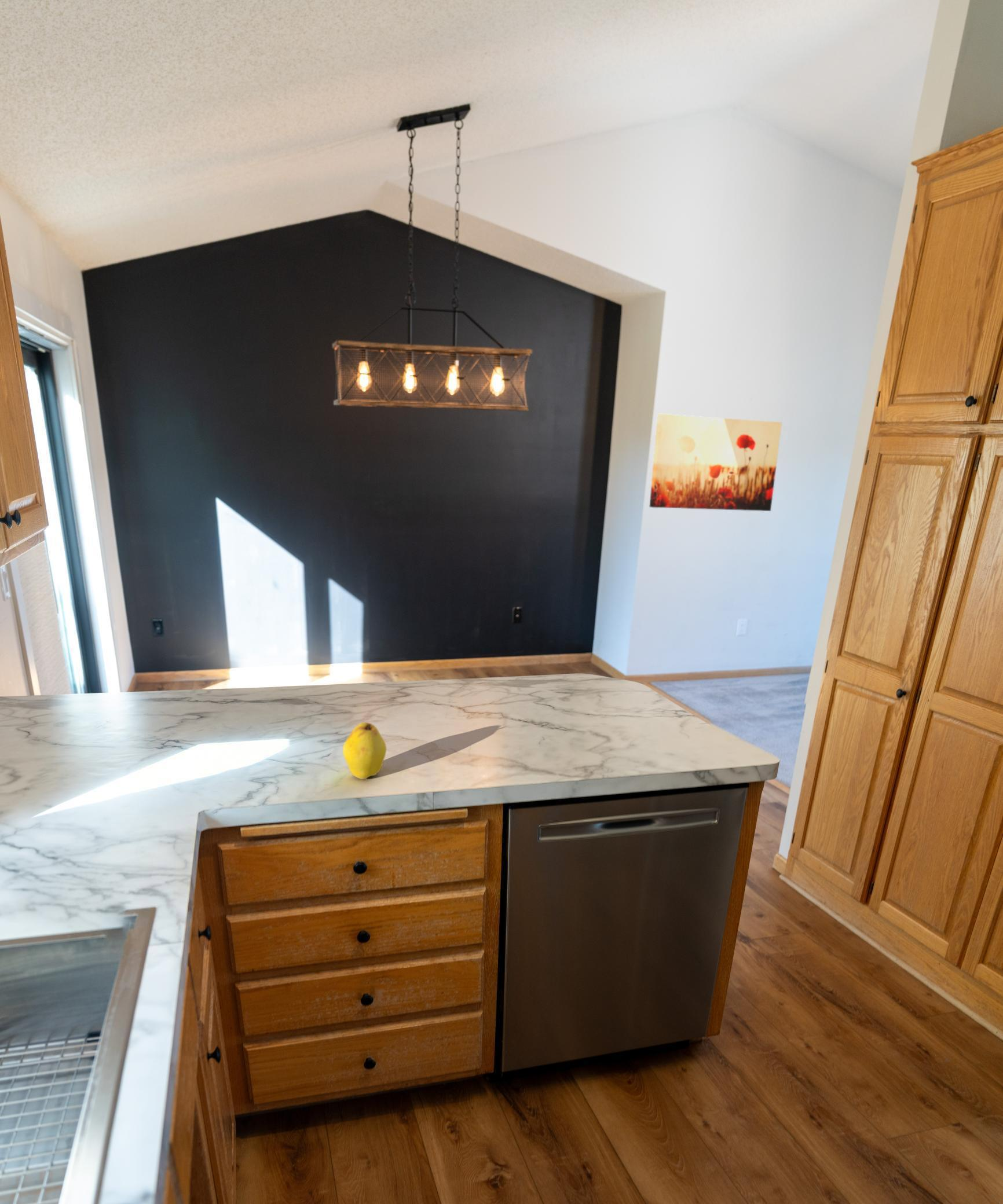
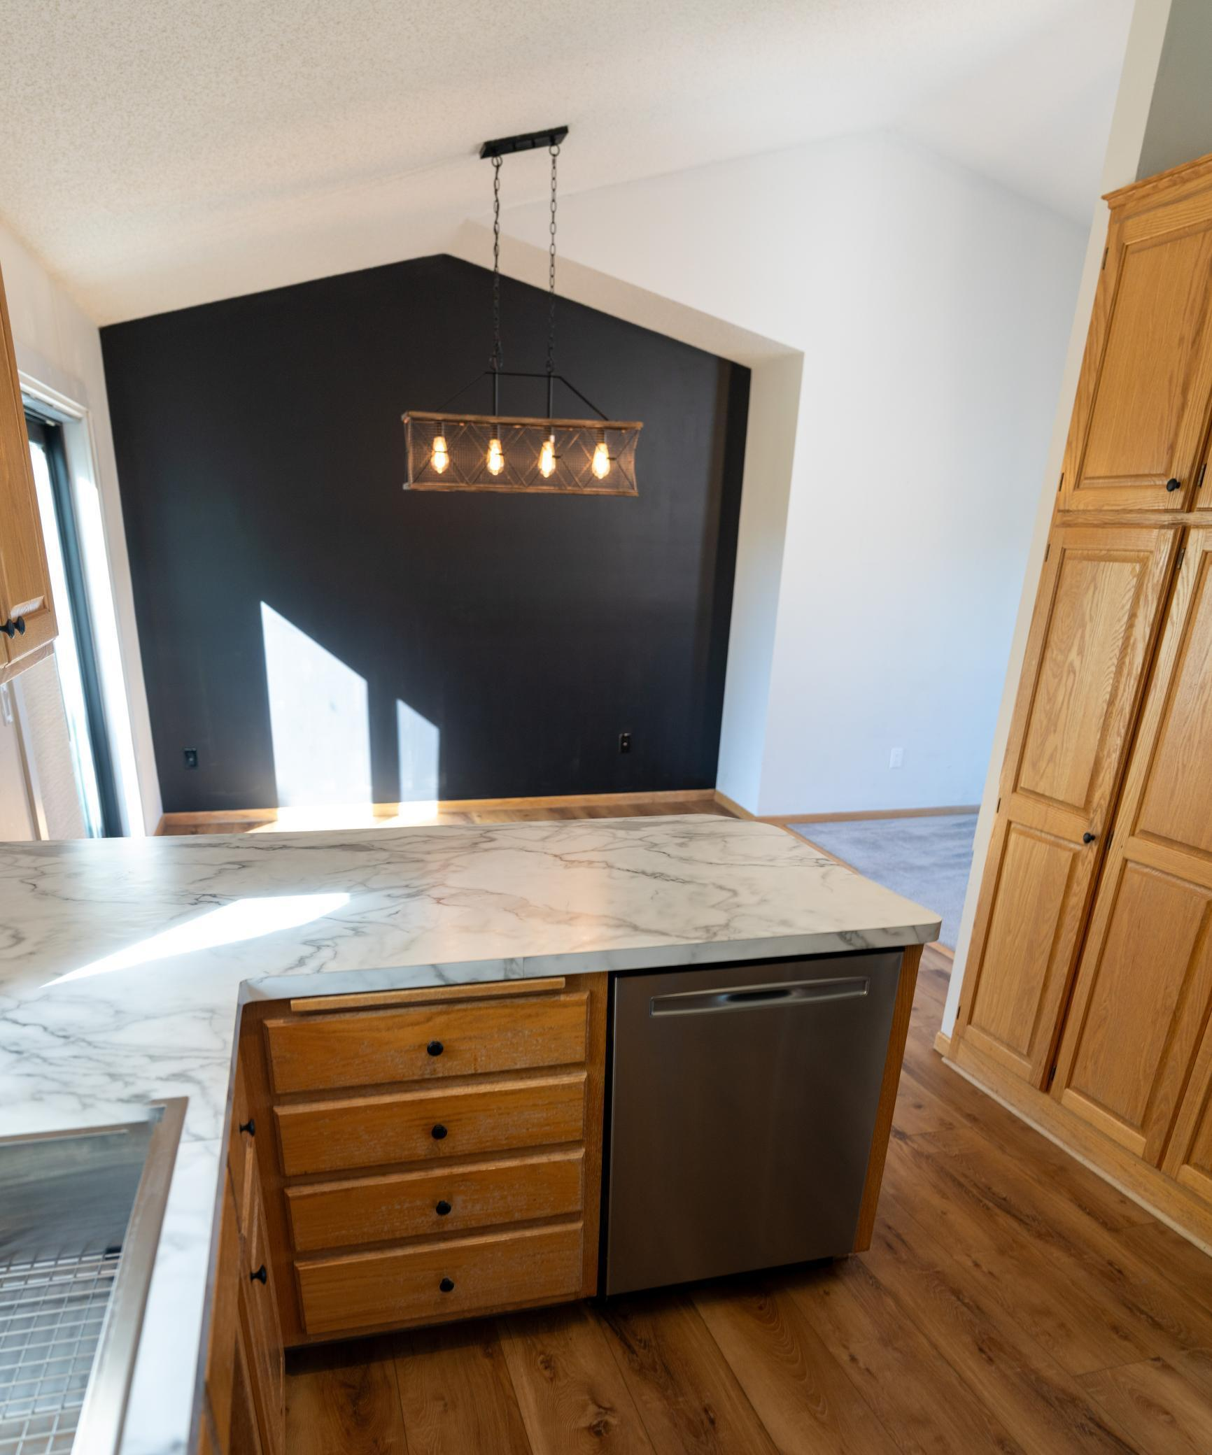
- fruit [342,722,387,780]
- wall art [649,413,782,512]
